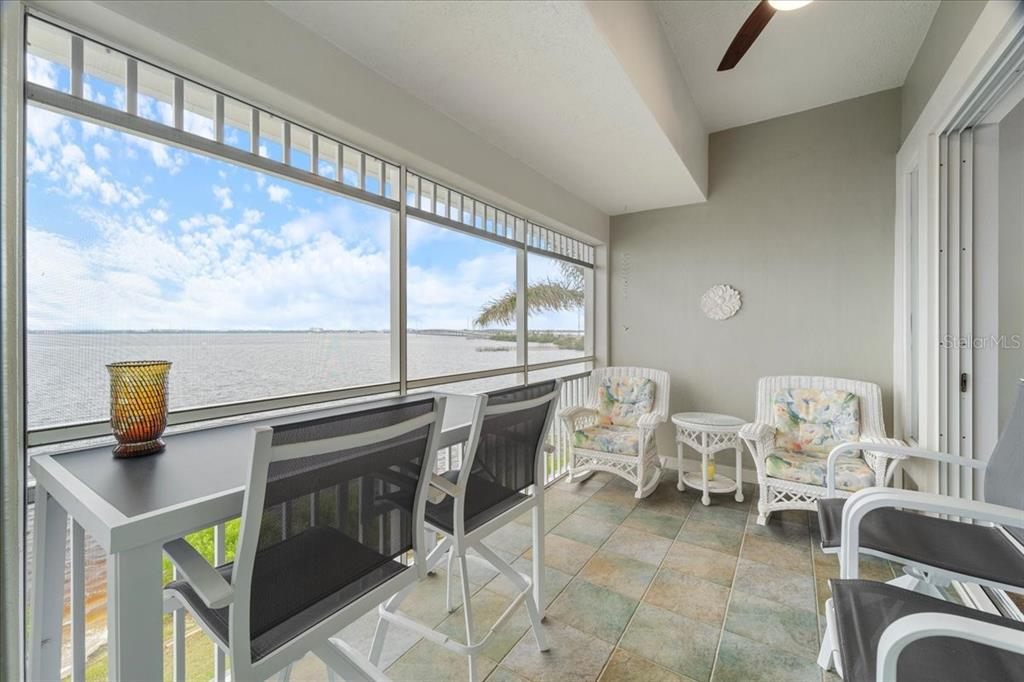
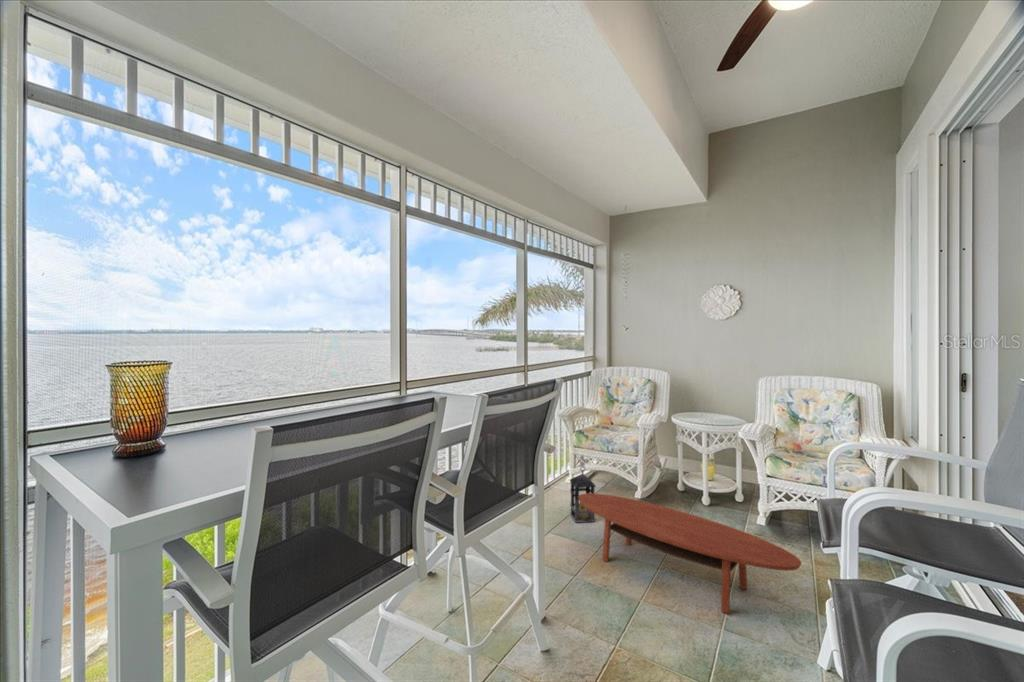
+ lantern [569,454,597,524]
+ coffee table [578,493,802,614]
